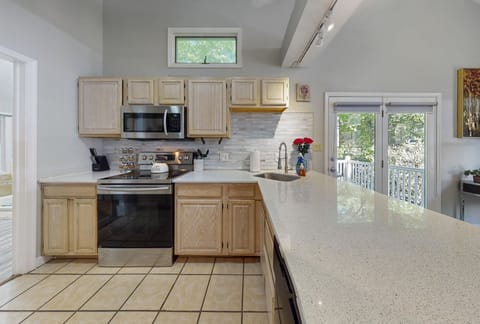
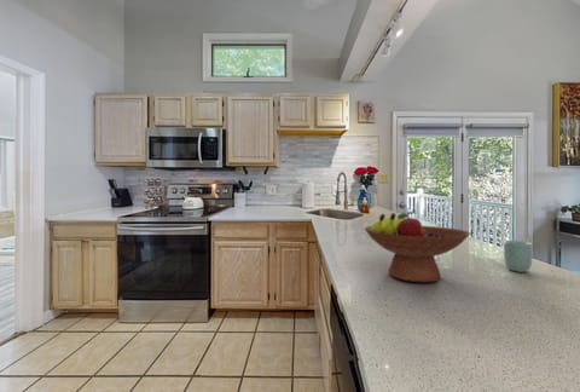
+ cup [503,240,534,273]
+ fruit bowl [364,212,471,283]
